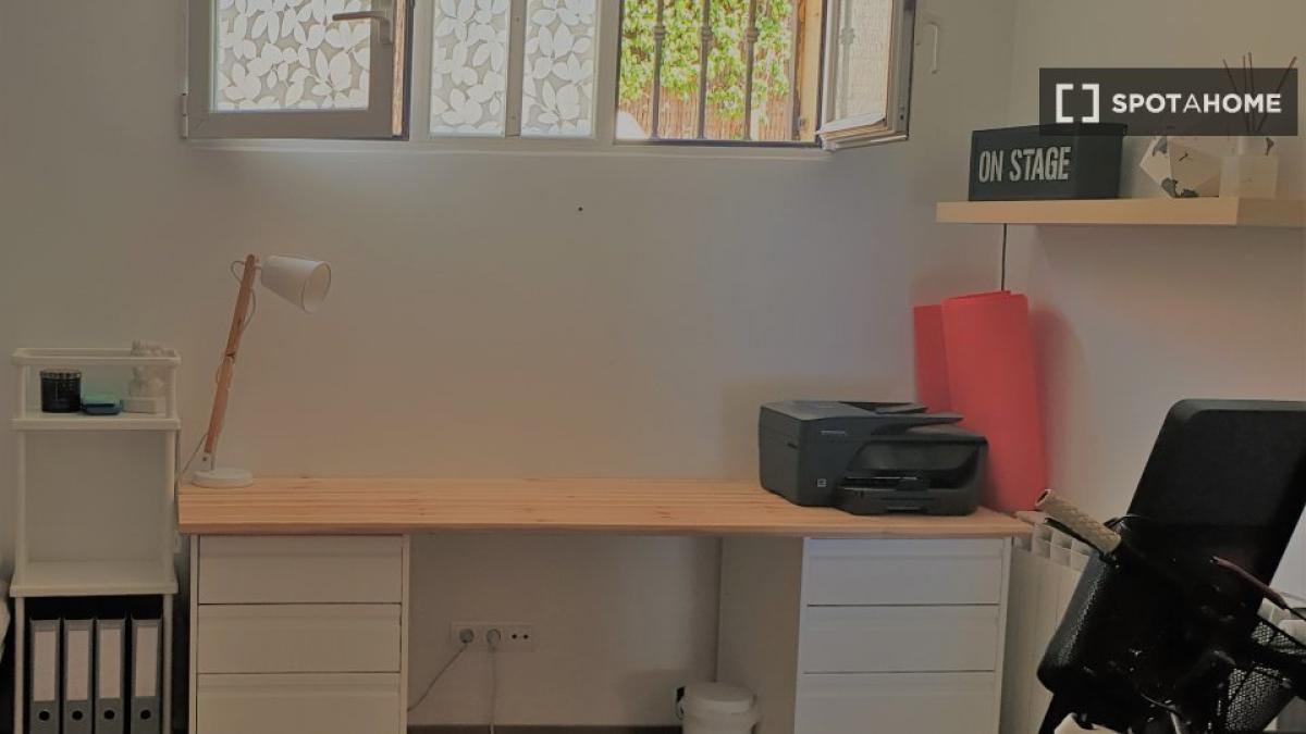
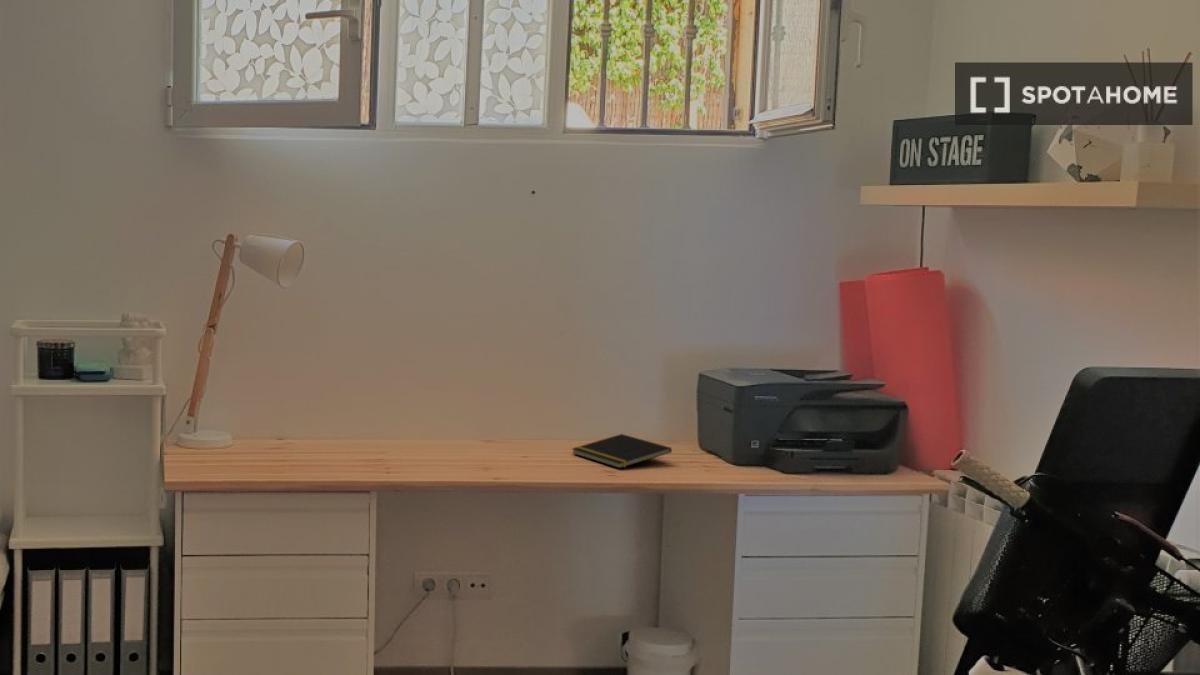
+ notepad [571,433,673,469]
